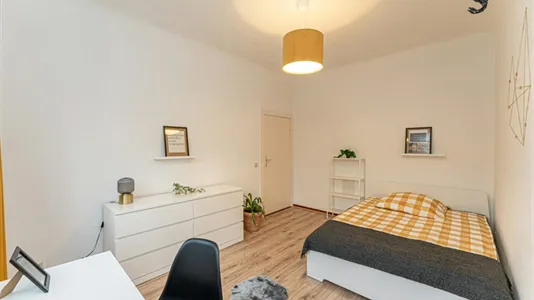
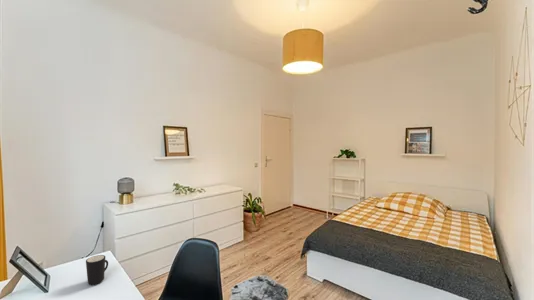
+ mug [85,254,109,286]
